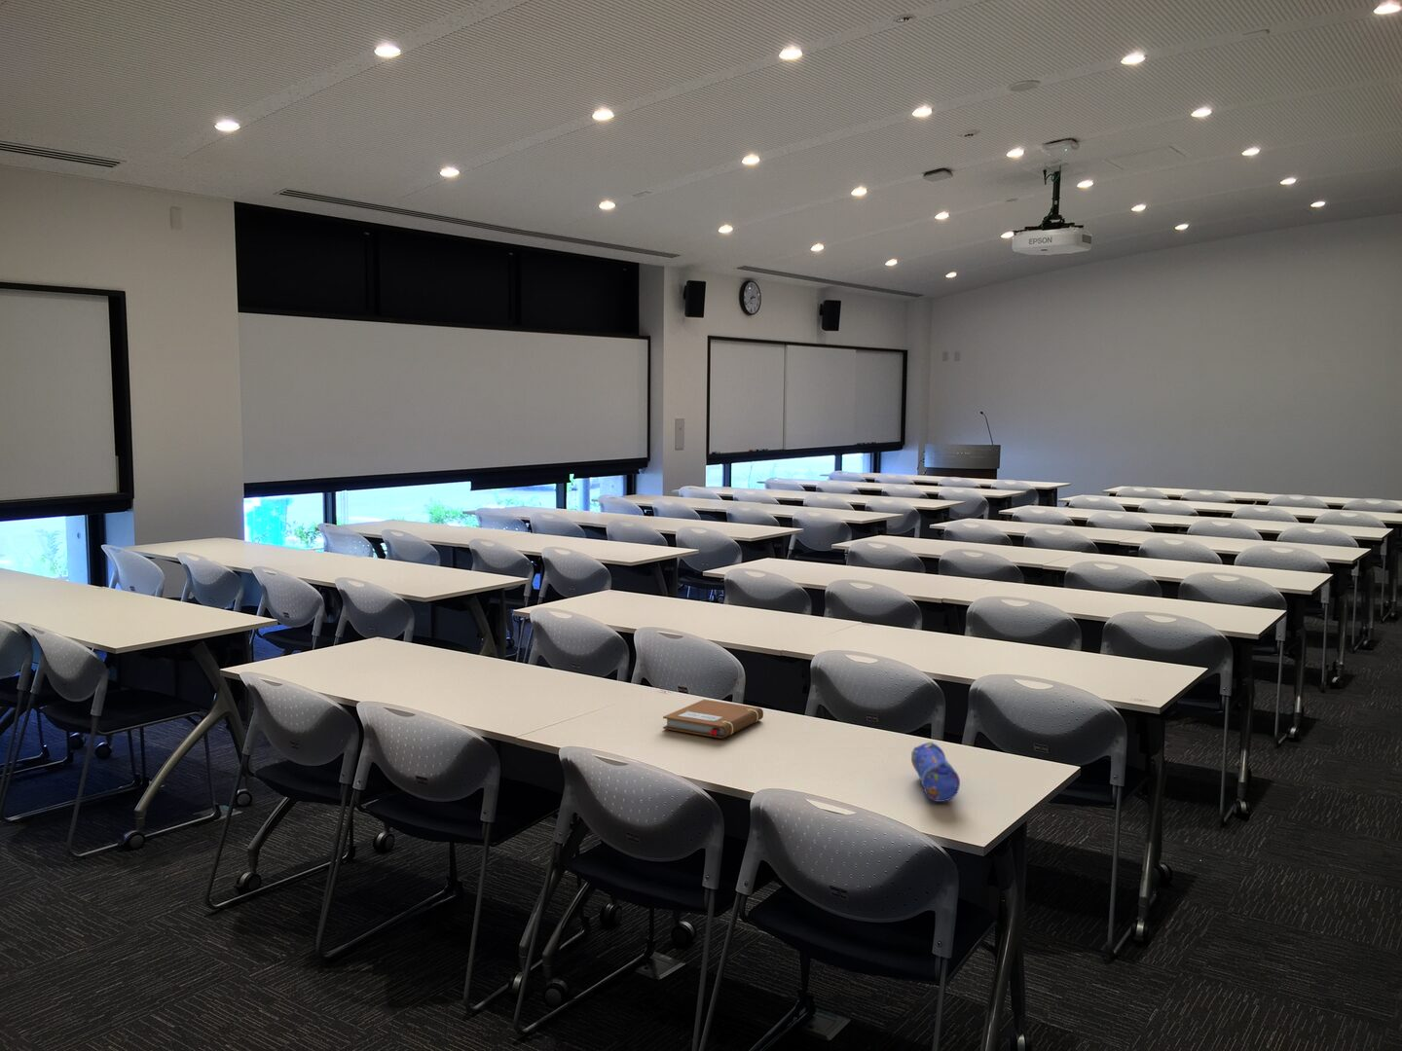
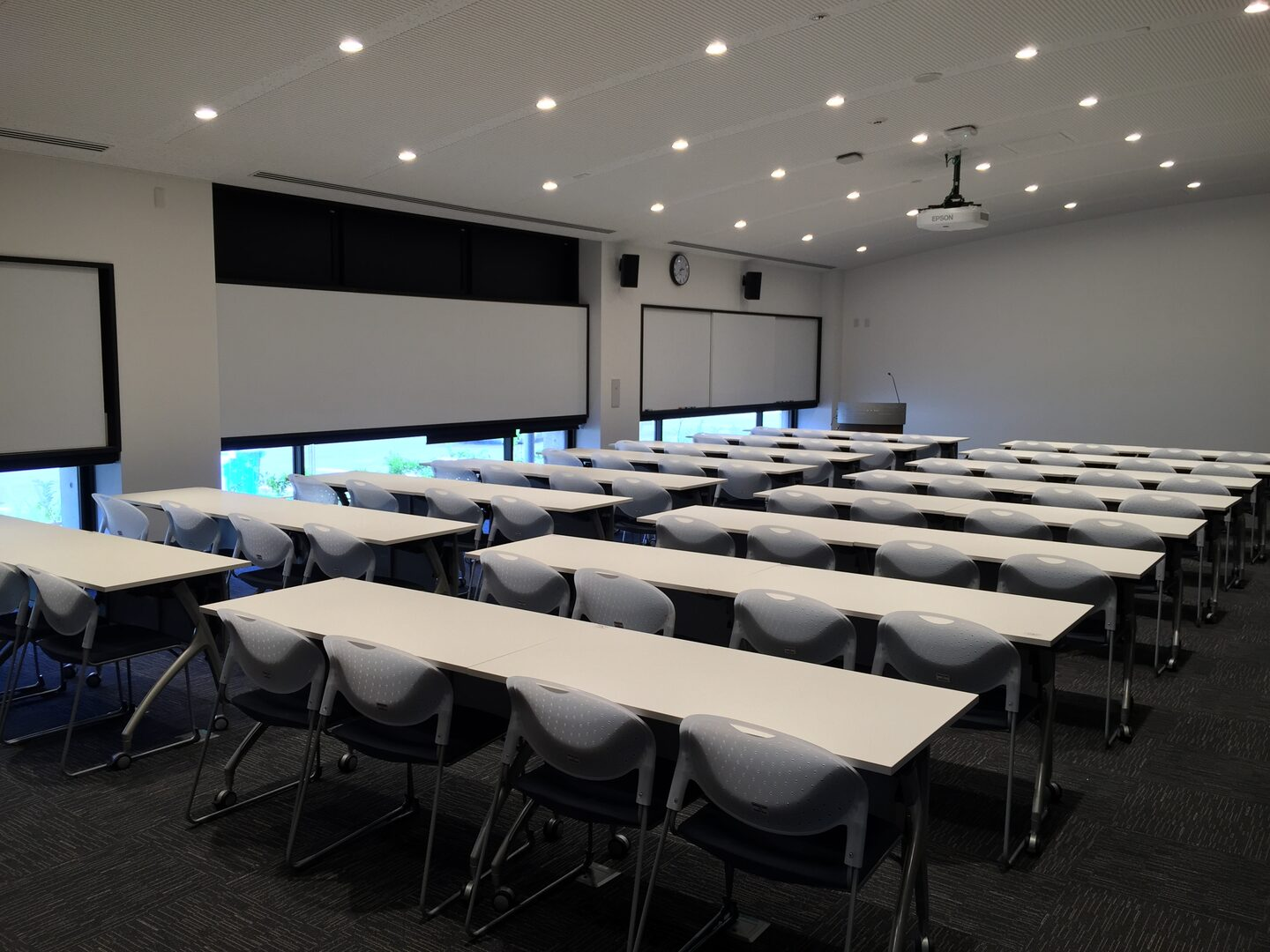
- pencil case [911,741,960,803]
- notebook [662,699,764,740]
